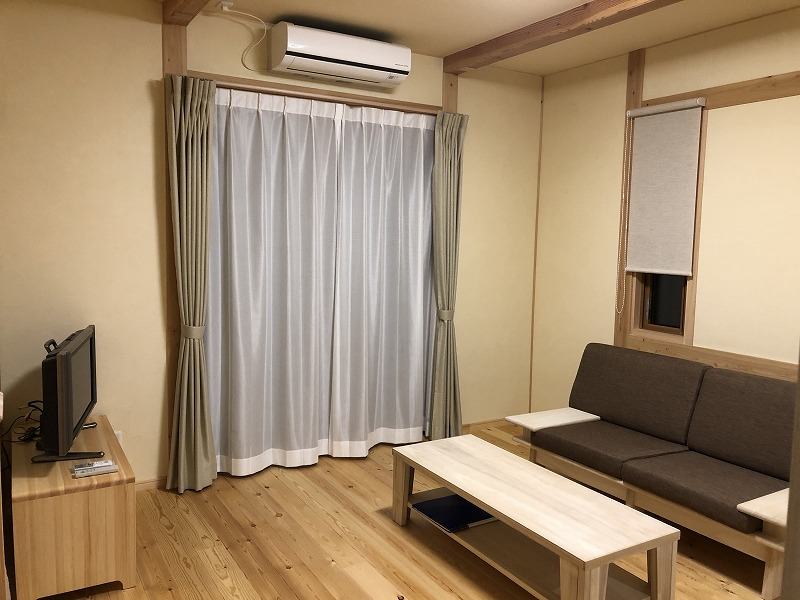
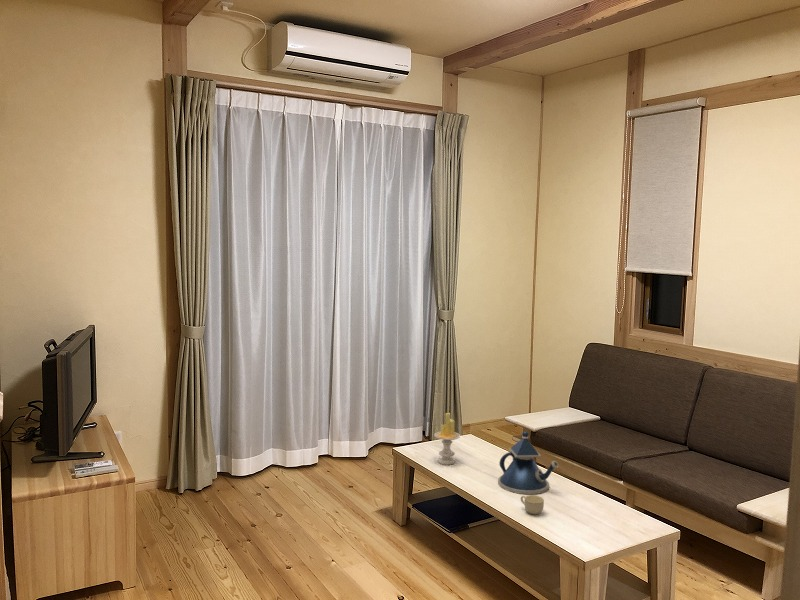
+ teapot [497,430,559,495]
+ cup [520,494,545,515]
+ candle [433,412,461,466]
